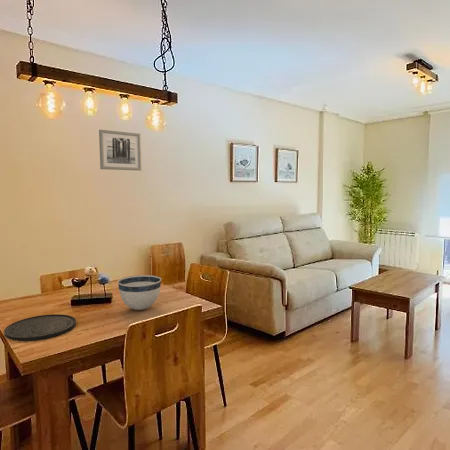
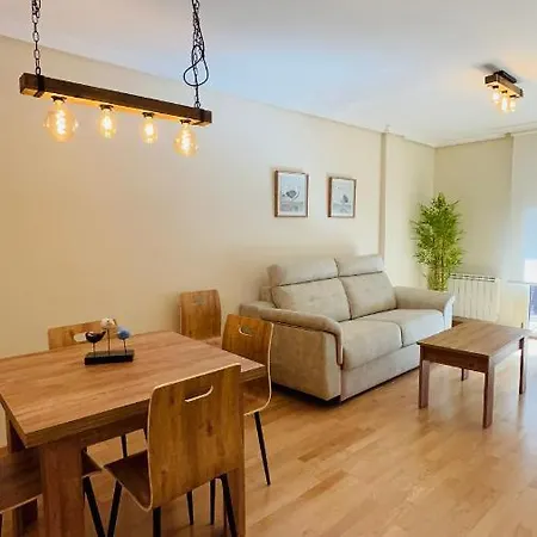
- plate [3,313,77,342]
- bowl [117,274,162,311]
- wall art [98,129,142,172]
